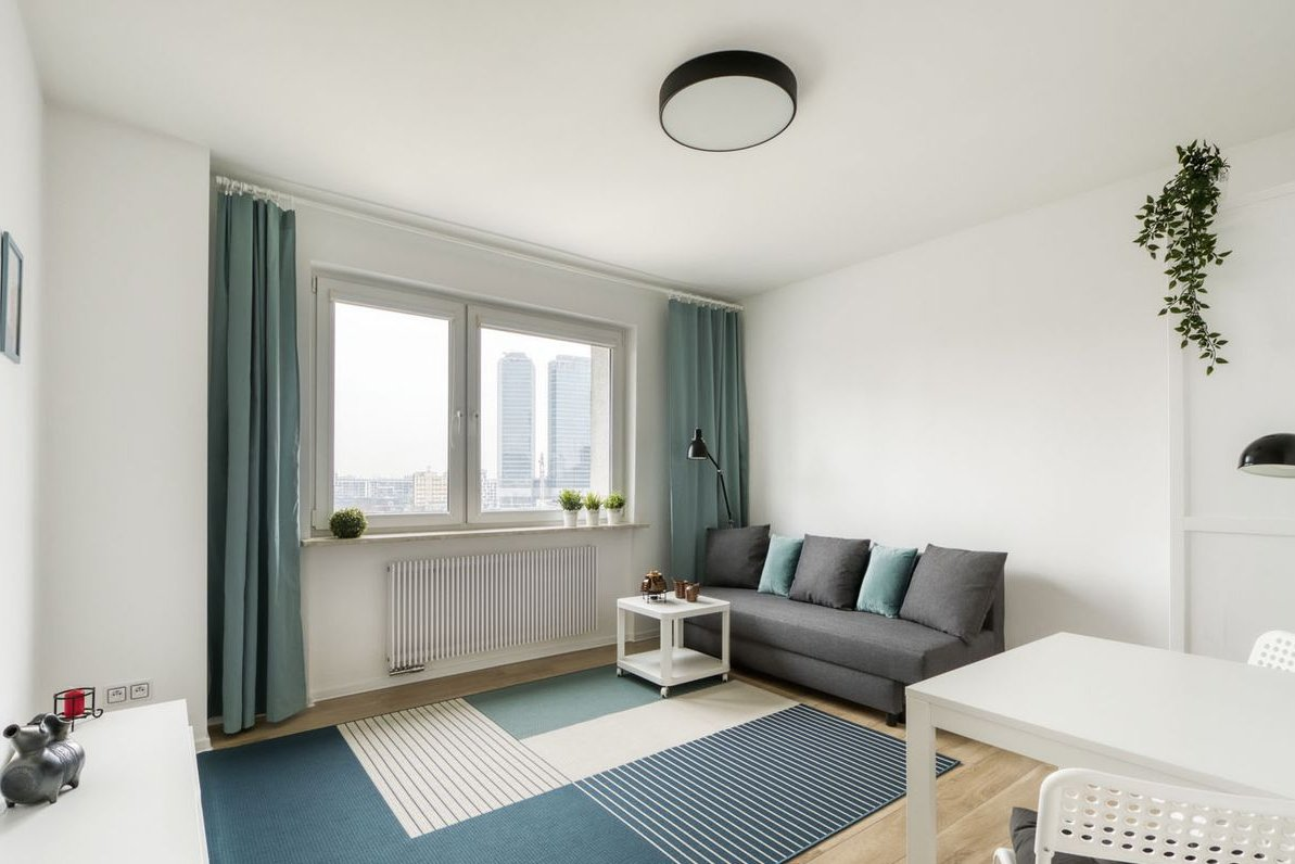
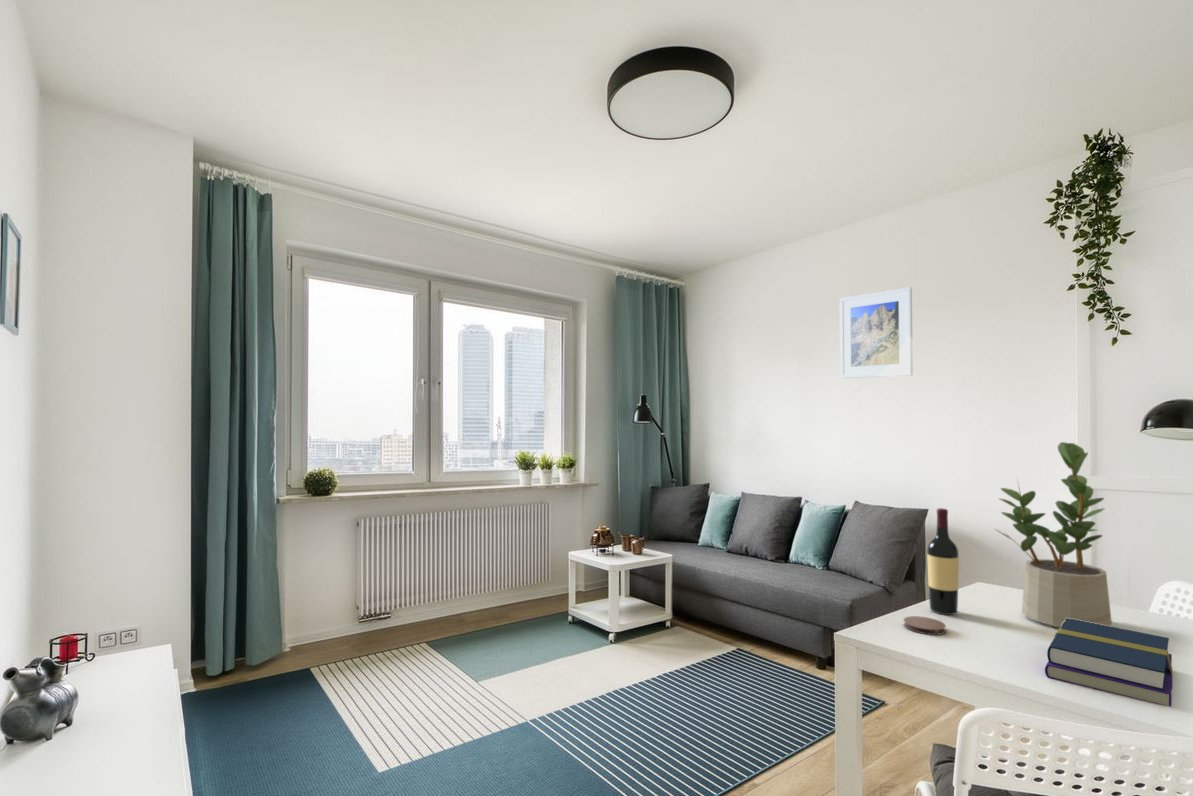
+ book [1044,618,1174,707]
+ wine bottle [926,507,960,616]
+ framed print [839,286,914,379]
+ coaster [903,615,947,636]
+ potted plant [994,441,1113,628]
